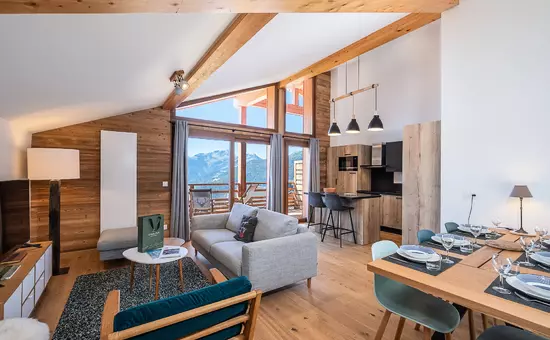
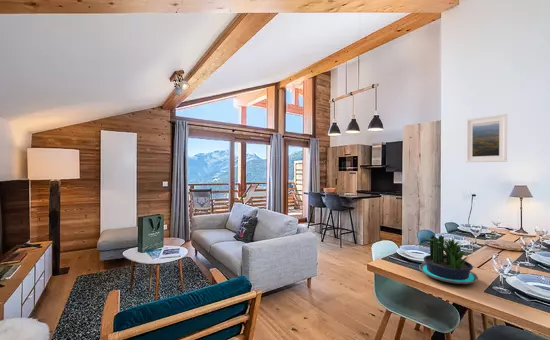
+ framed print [465,113,508,163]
+ potted plant [418,234,479,285]
